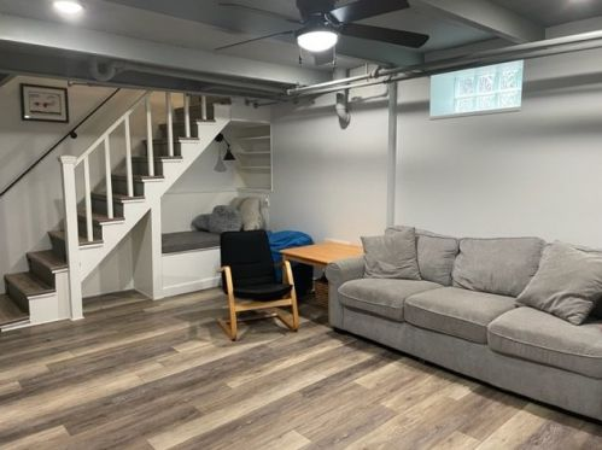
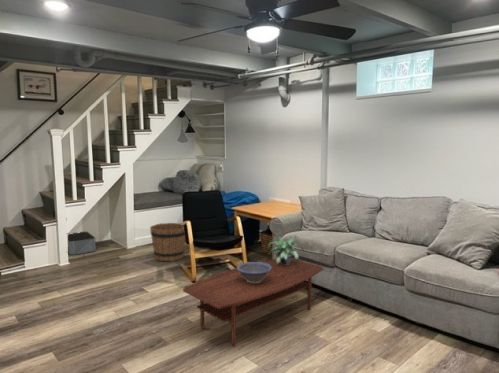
+ potted plant [266,235,305,265]
+ coffee table [182,257,324,347]
+ decorative bowl [236,261,272,283]
+ bucket [149,222,187,262]
+ storage bin [67,231,97,256]
